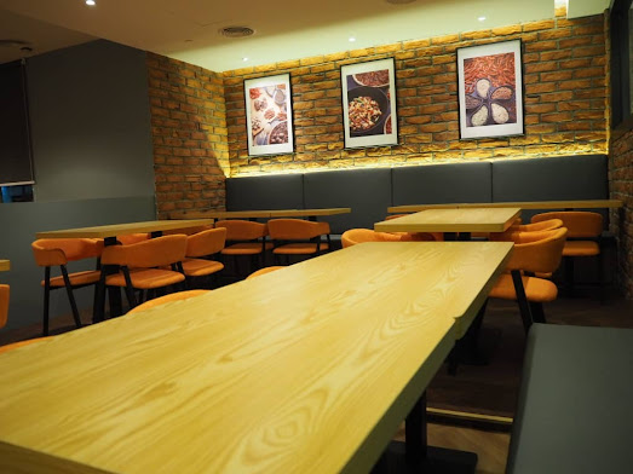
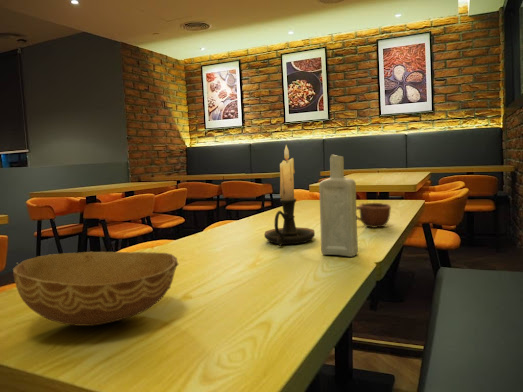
+ bottle [318,154,359,258]
+ candle holder [264,144,316,247]
+ bowl [12,251,179,327]
+ mug [356,202,392,229]
